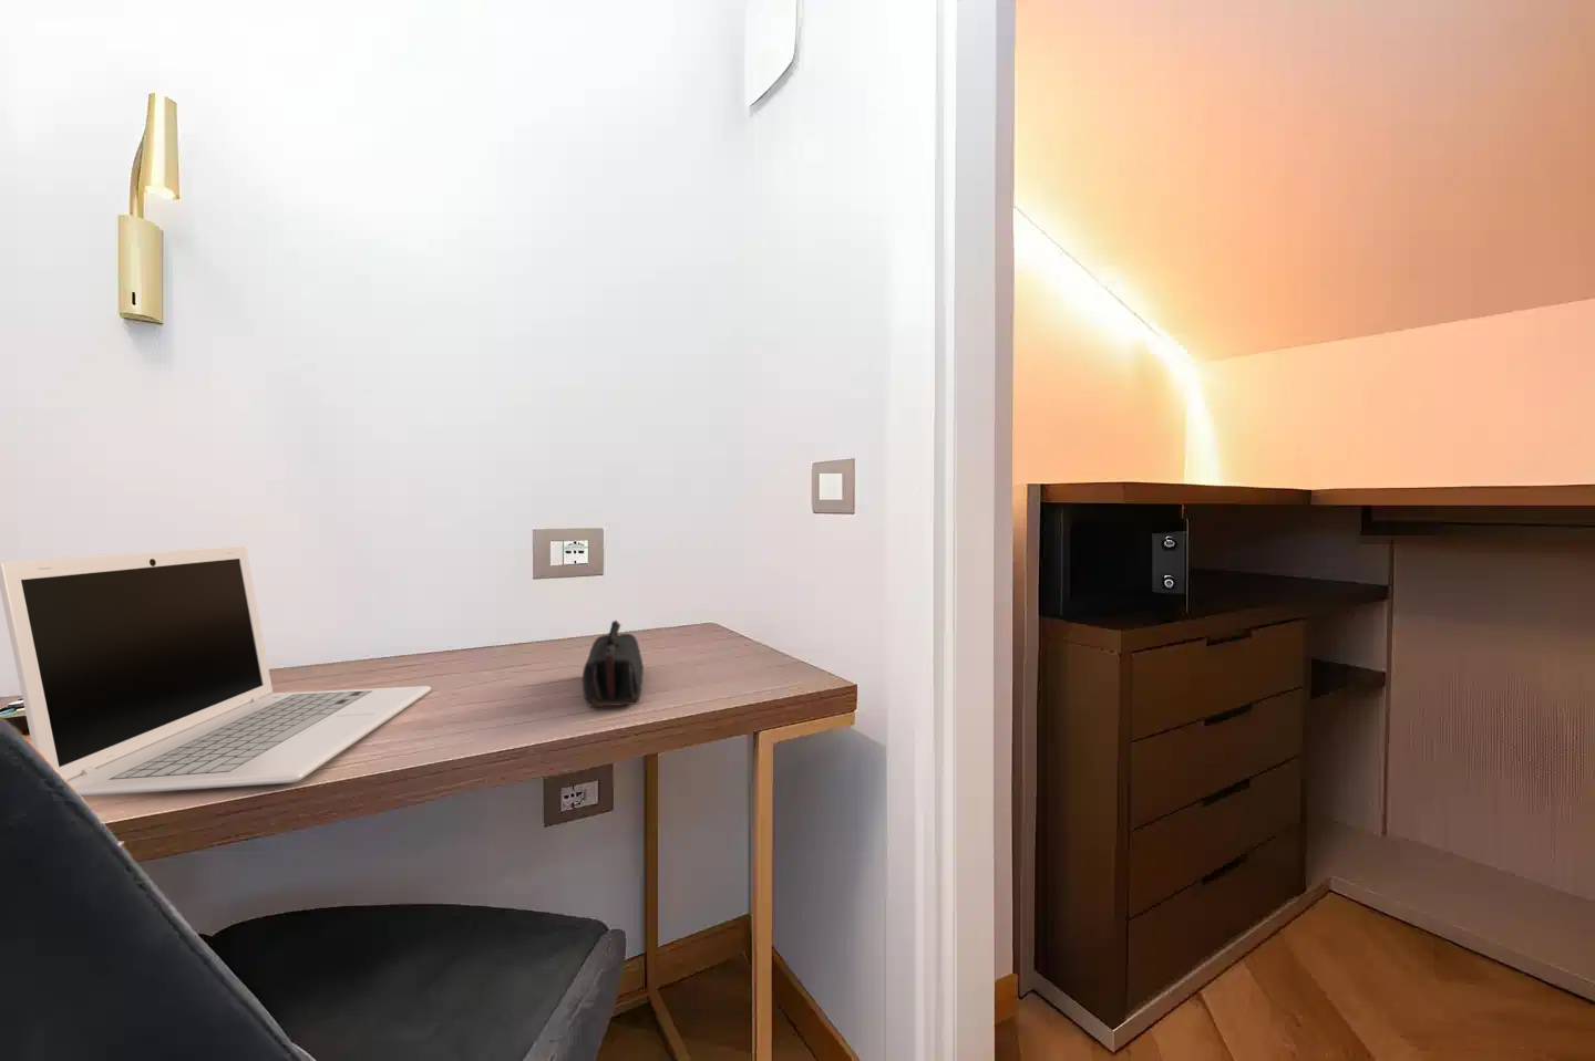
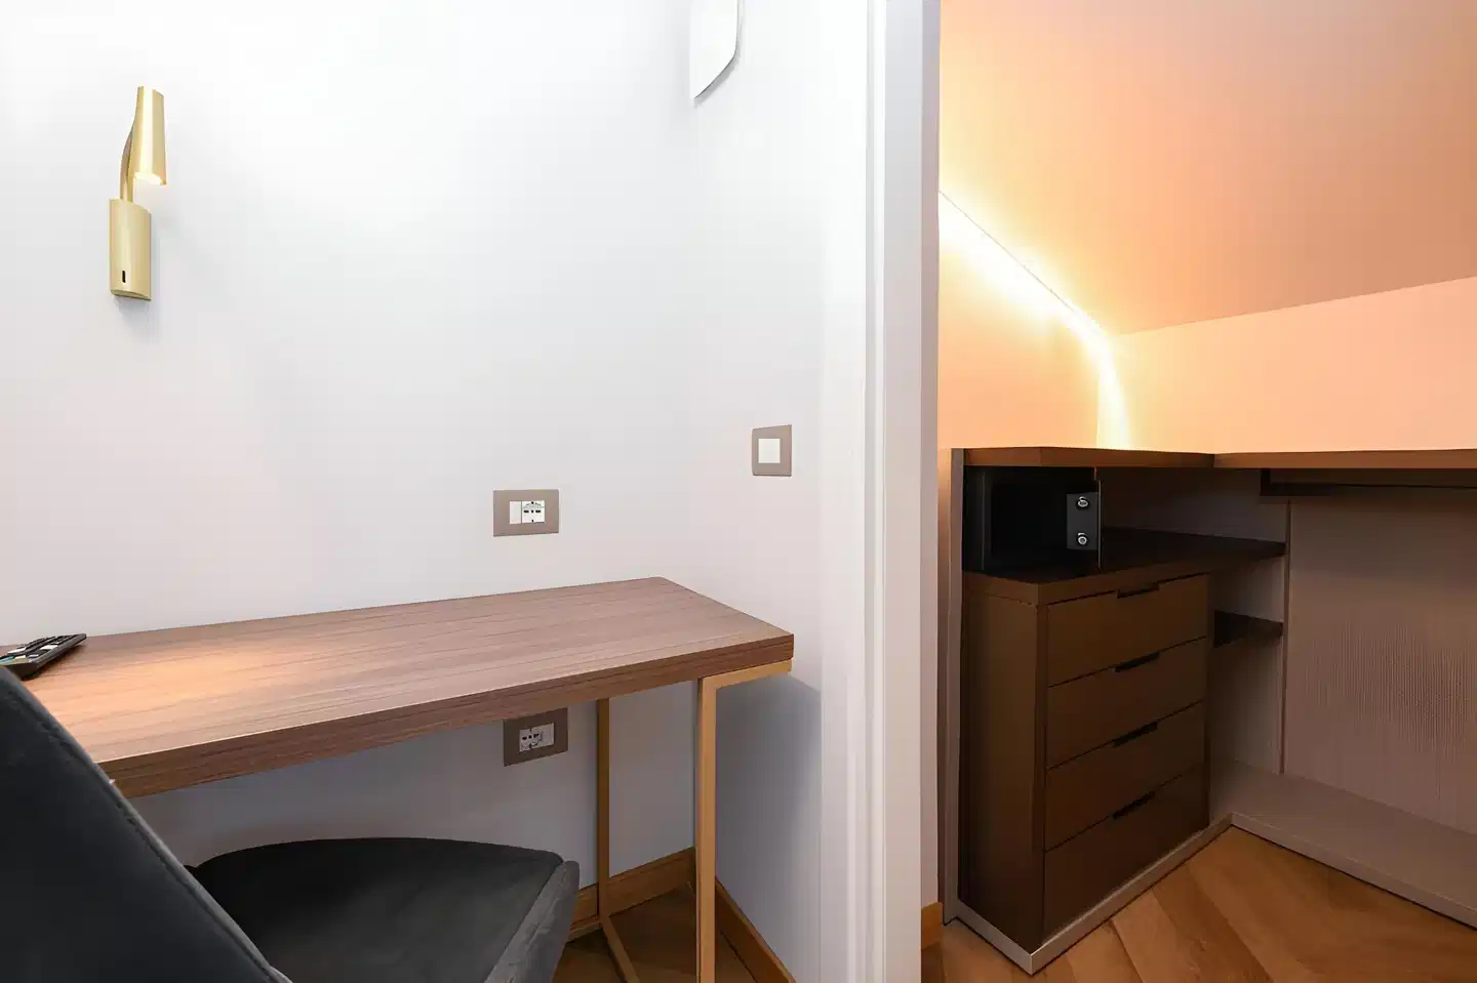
- laptop [0,545,433,798]
- pencil case [582,619,645,708]
